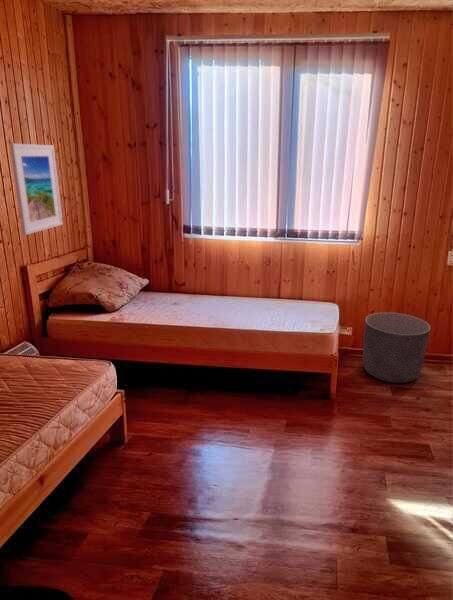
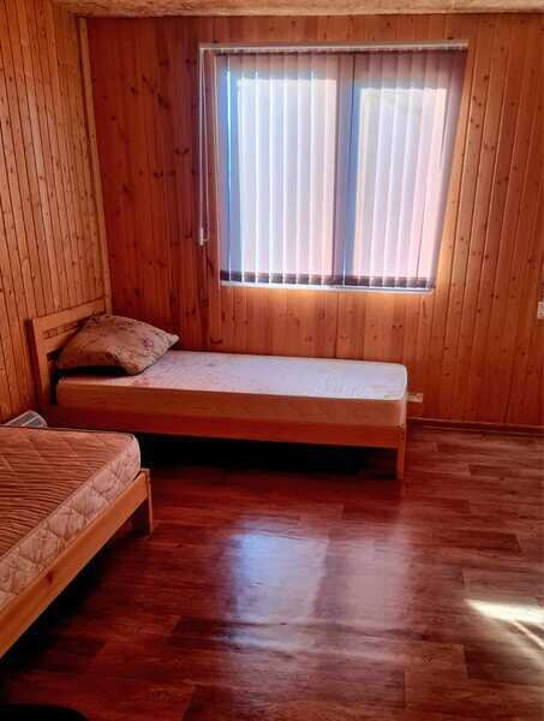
- planter [362,311,432,384]
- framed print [9,142,64,236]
